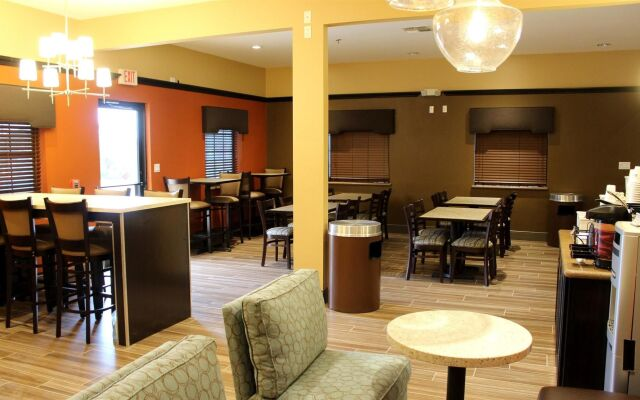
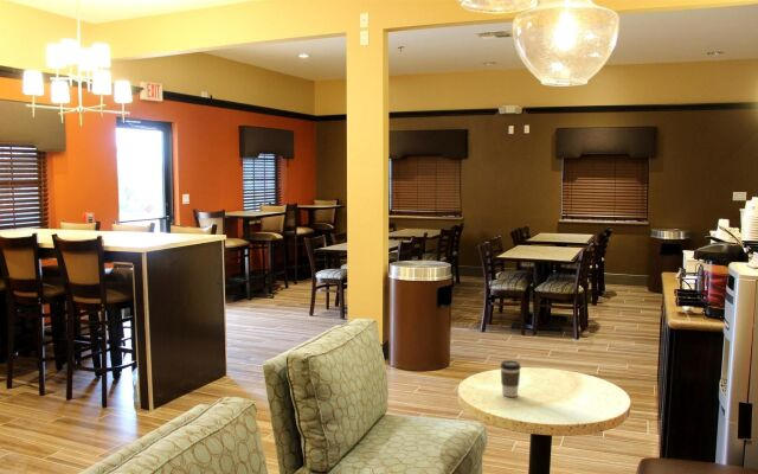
+ coffee cup [499,359,522,398]
